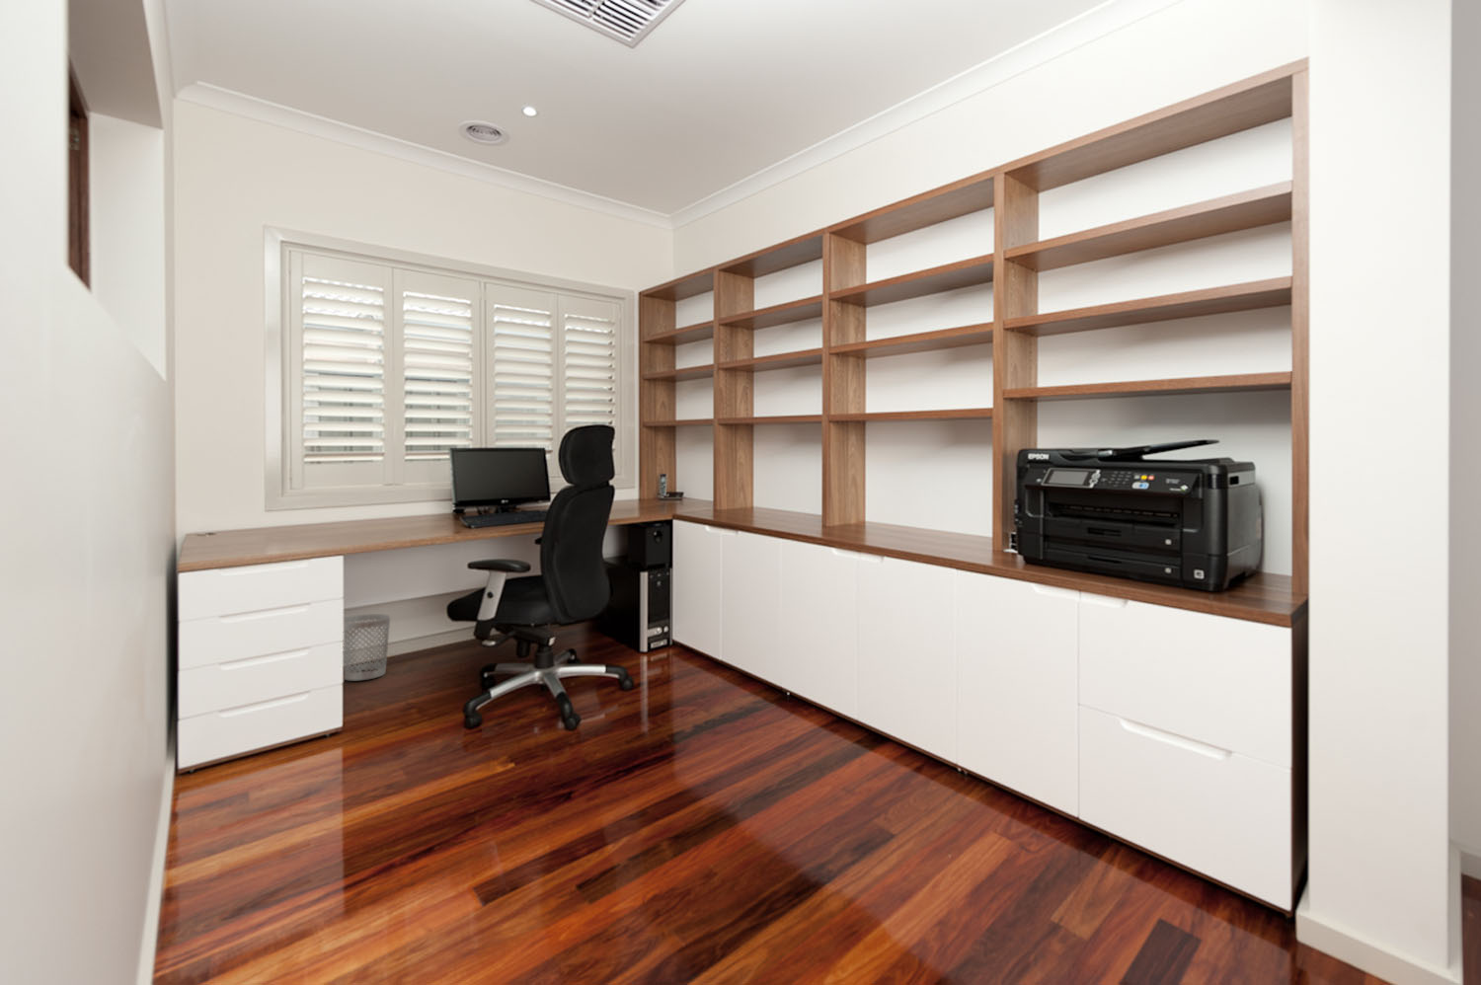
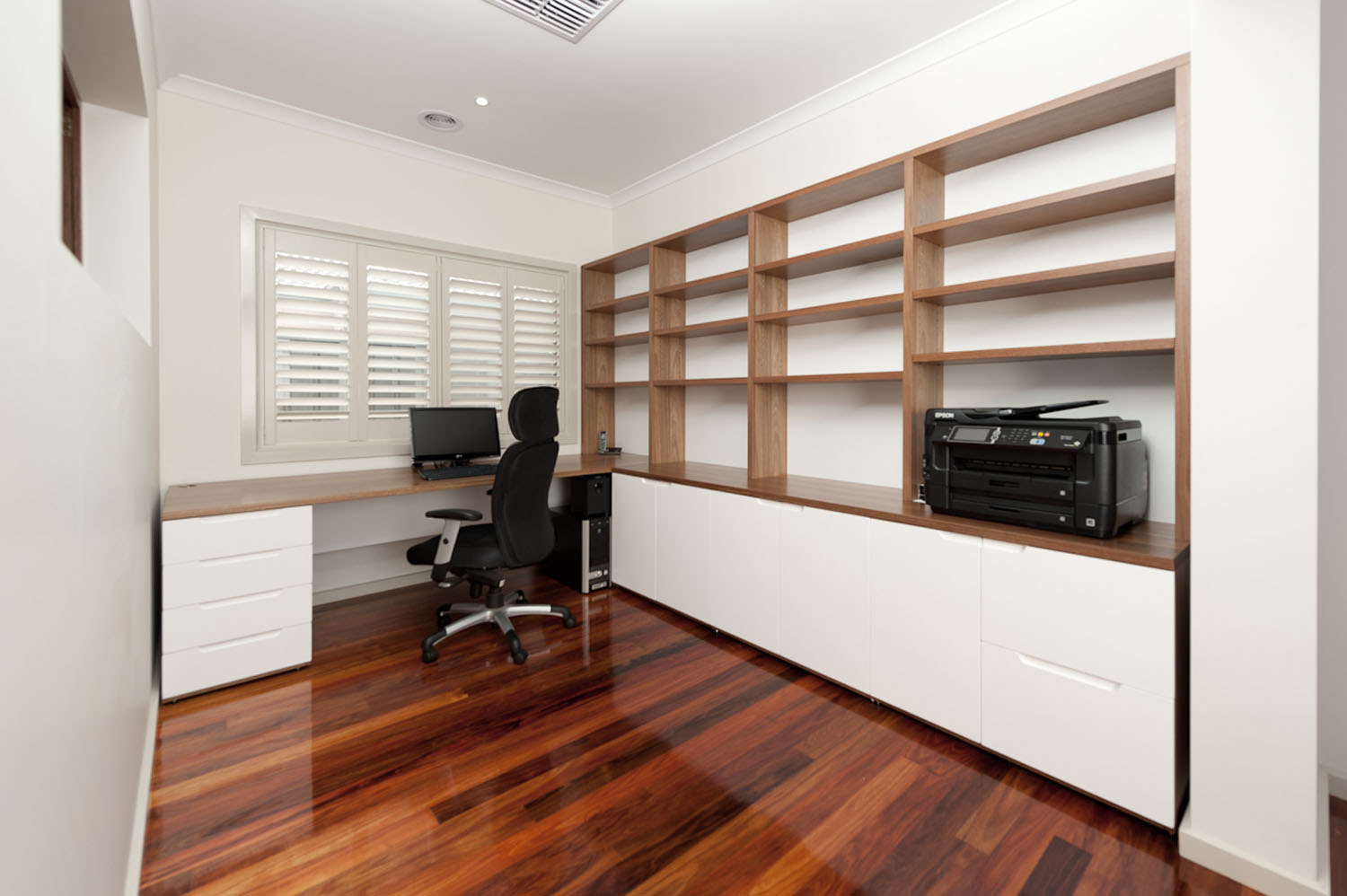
- wastebasket [343,613,393,680]
